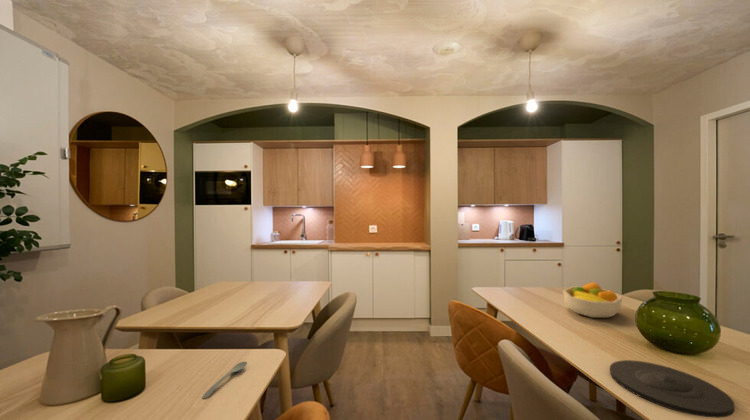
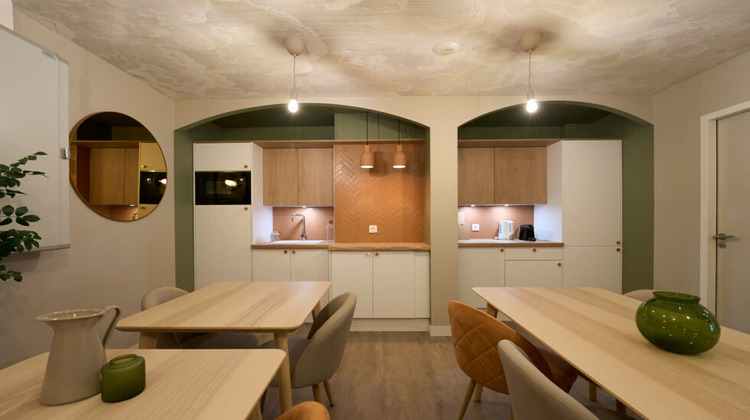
- plate [609,359,736,419]
- fruit bowl [562,281,623,319]
- spoon [202,361,248,400]
